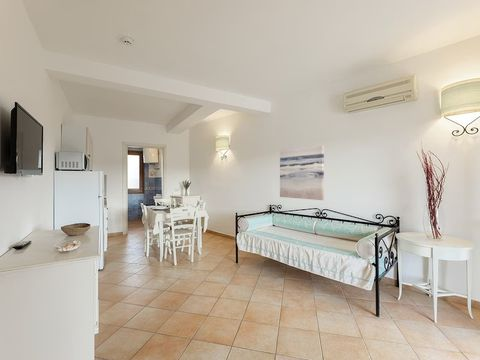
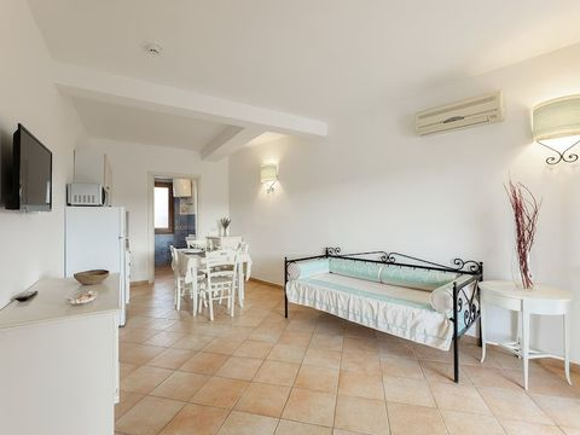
- wall art [279,144,325,201]
